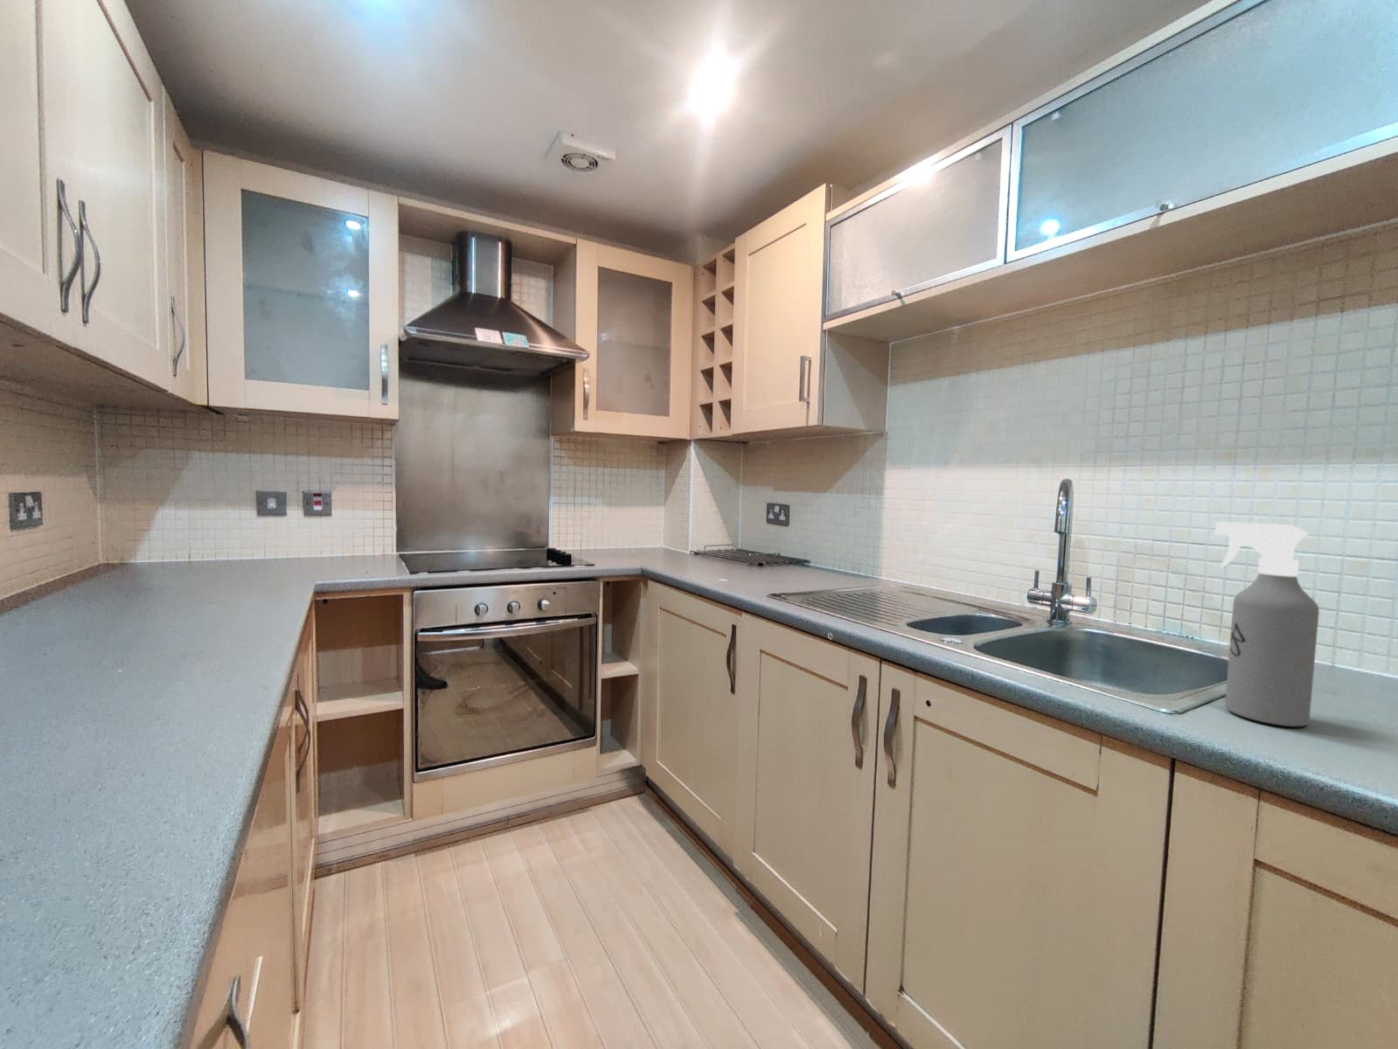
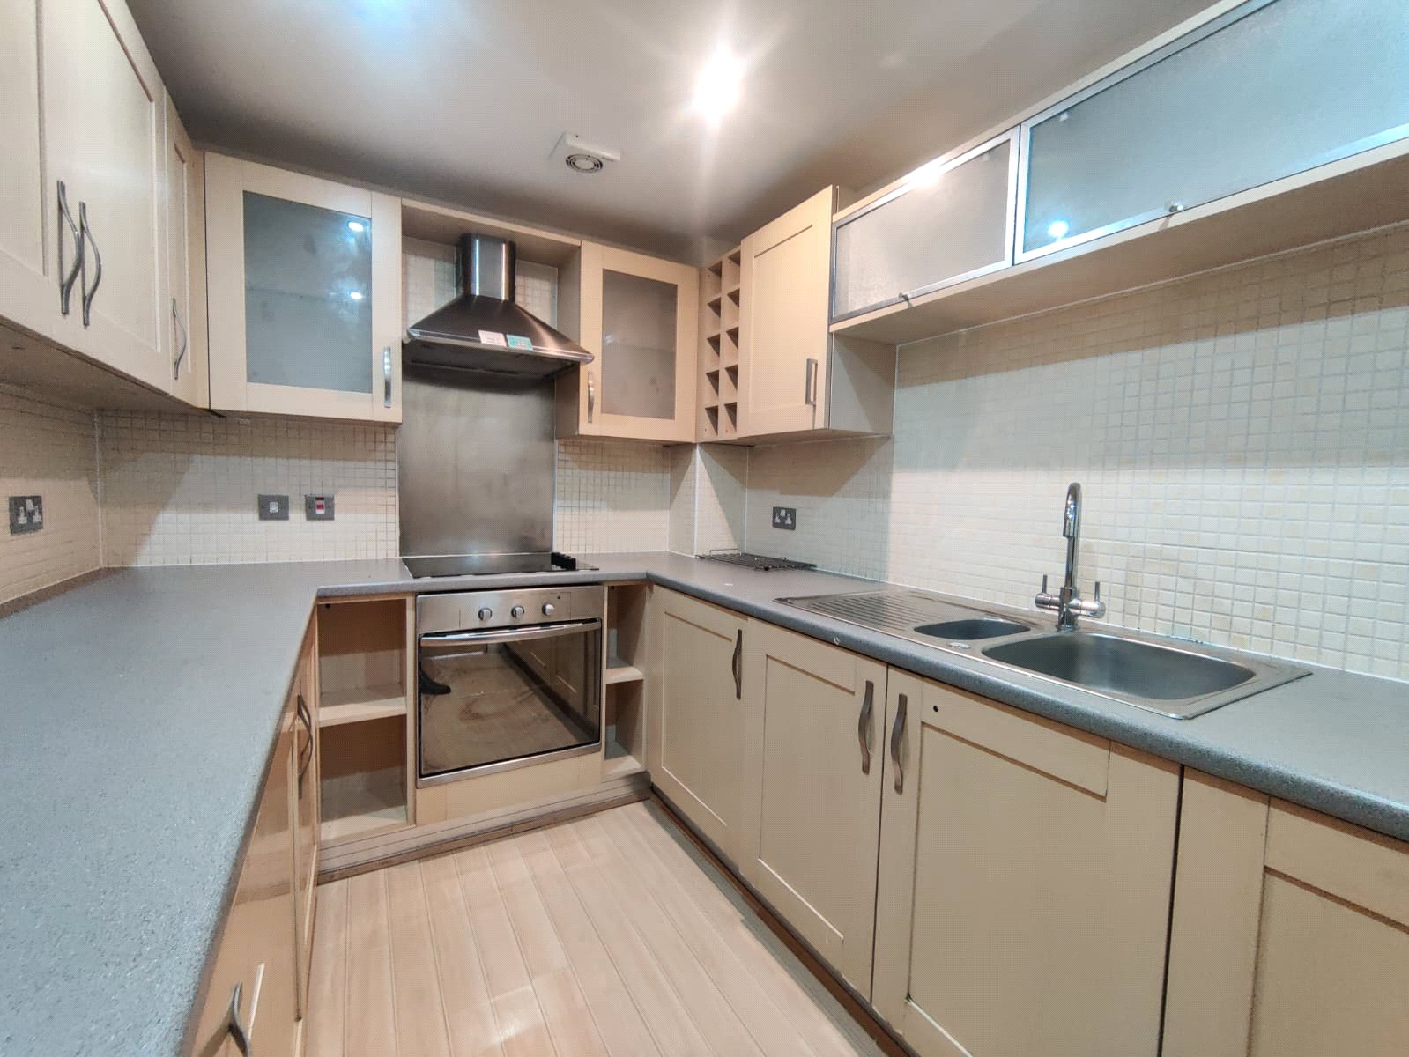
- spray bottle [1214,521,1320,727]
